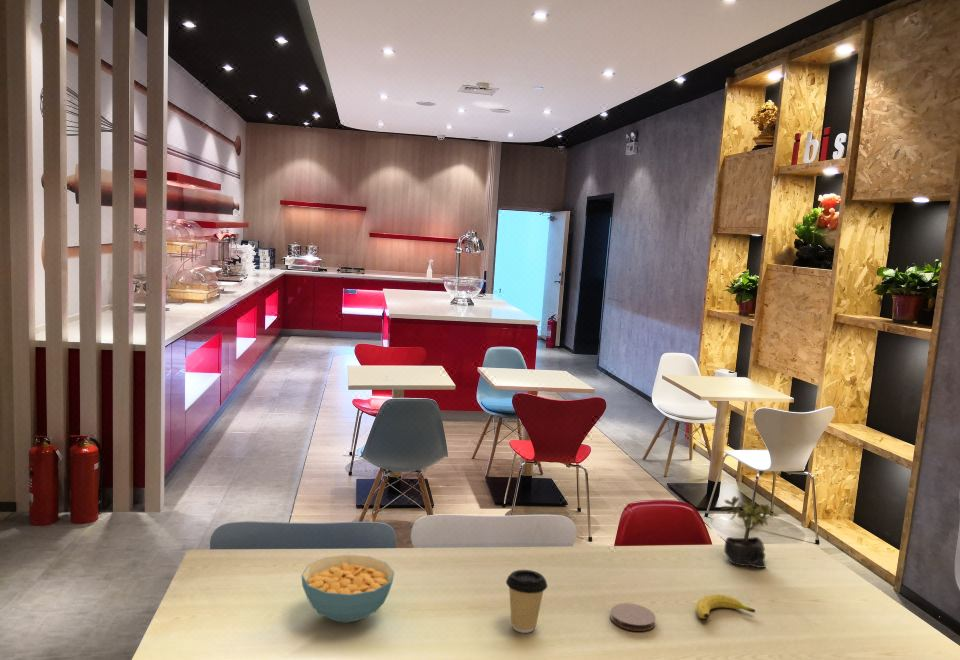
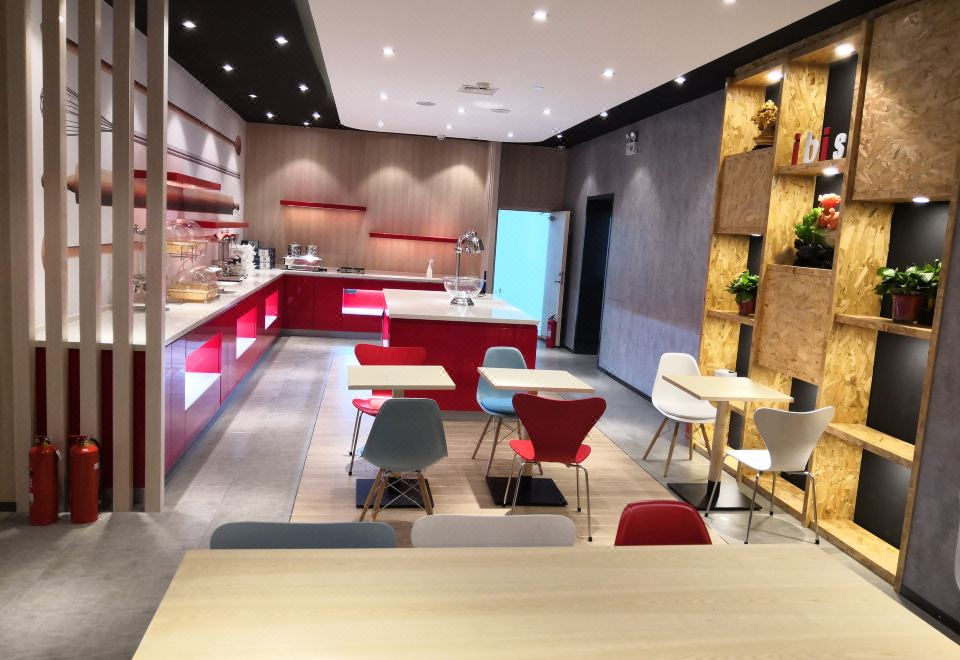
- coffee cup [505,569,548,634]
- succulent plant [719,495,780,569]
- cereal bowl [300,554,395,624]
- coaster [609,602,656,632]
- fruit [695,593,756,619]
